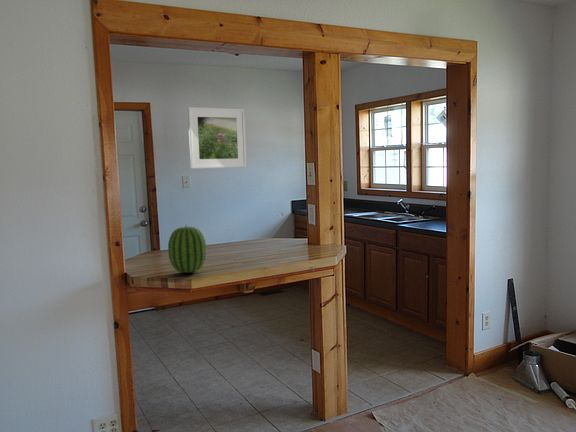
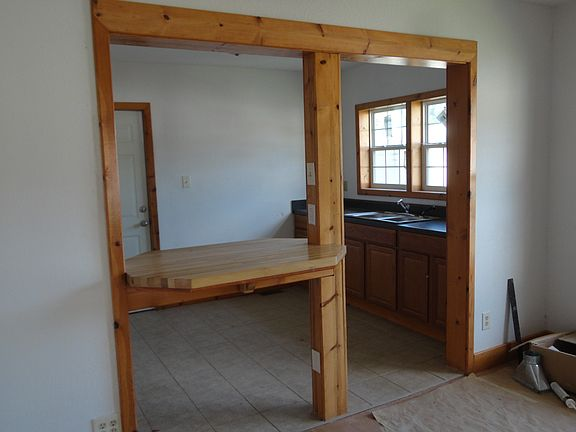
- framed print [187,106,247,170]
- fruit [167,223,207,274]
